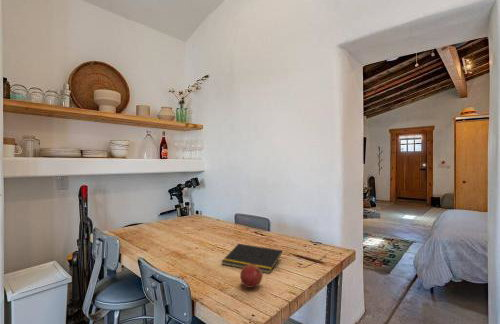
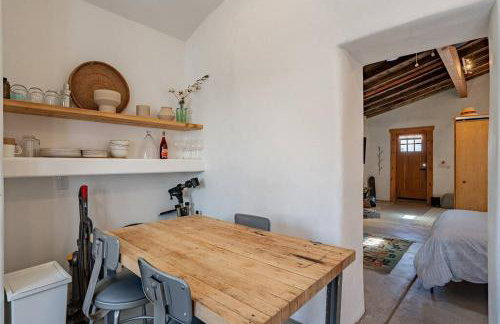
- notepad [220,243,283,275]
- fruit [239,264,263,289]
